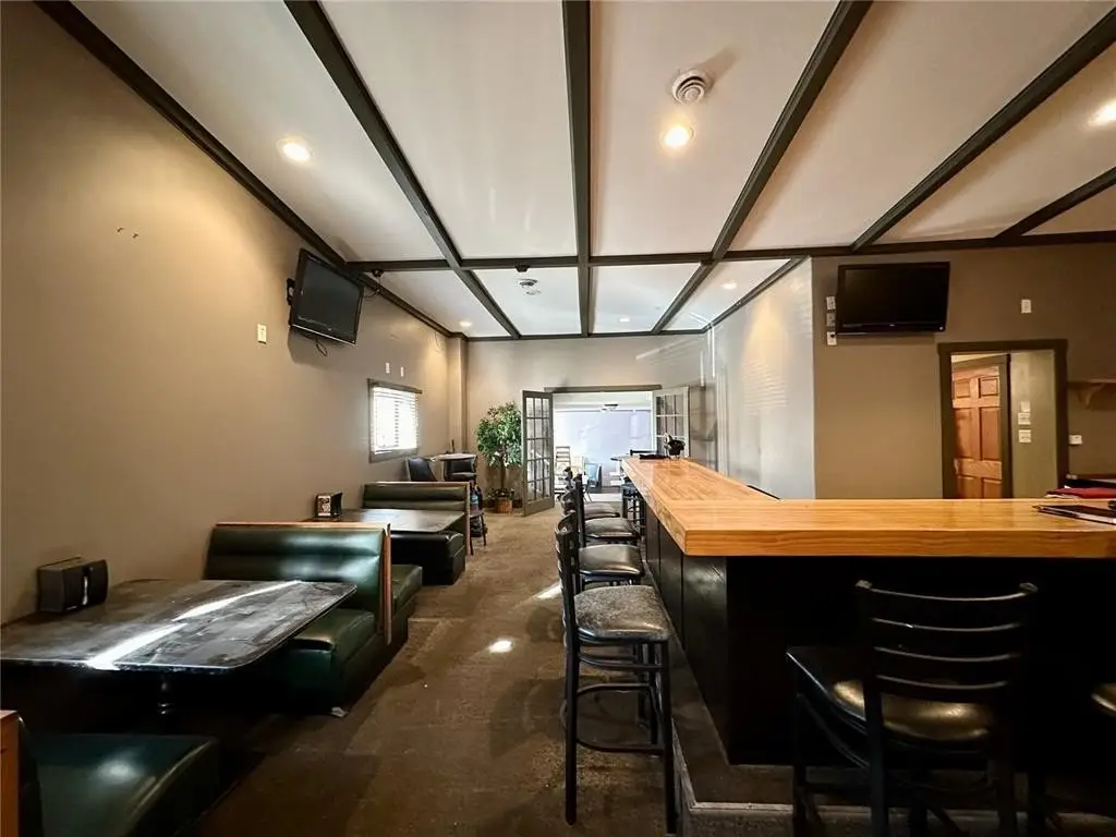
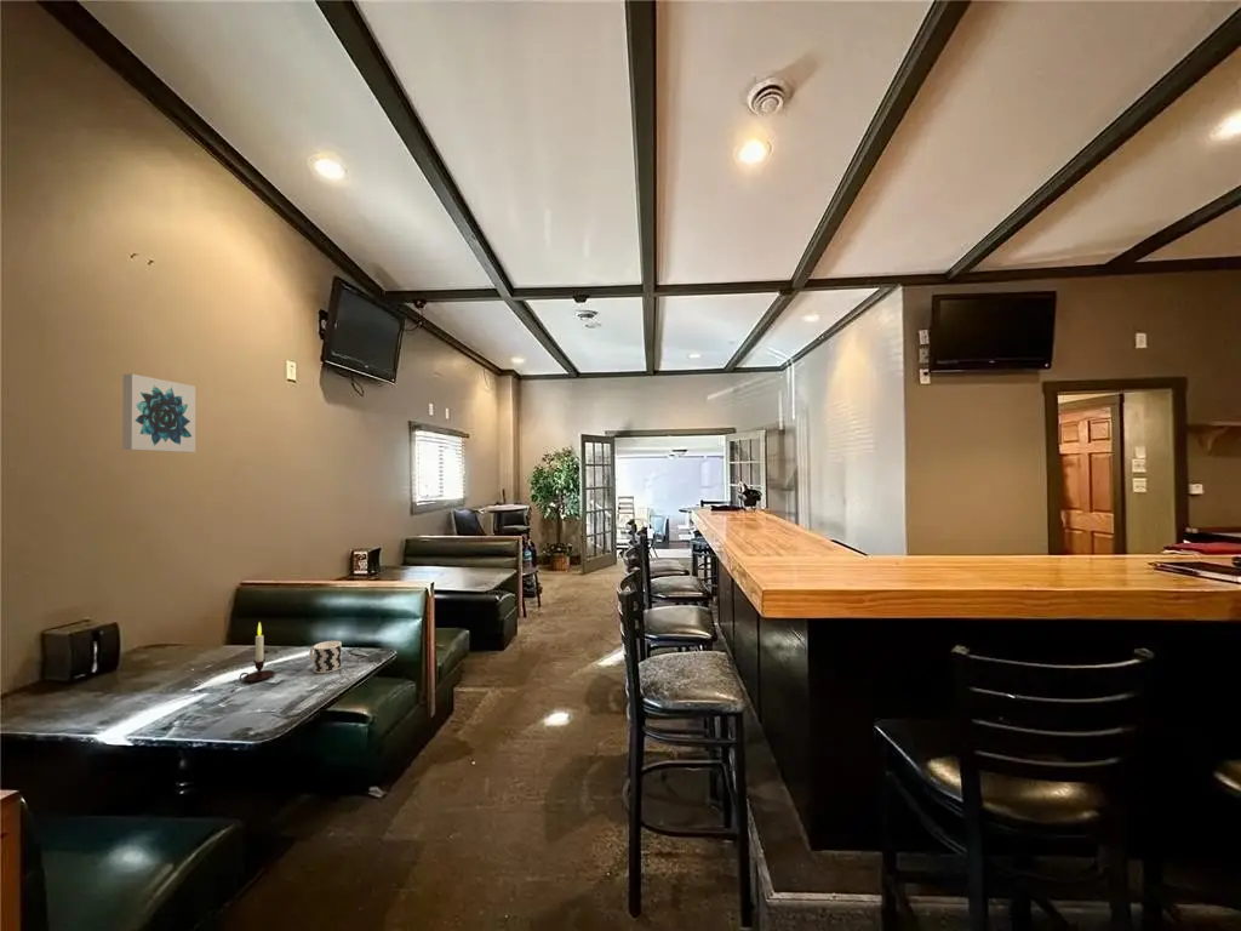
+ cup [308,640,343,674]
+ candle [239,621,276,684]
+ wall art [121,373,196,453]
